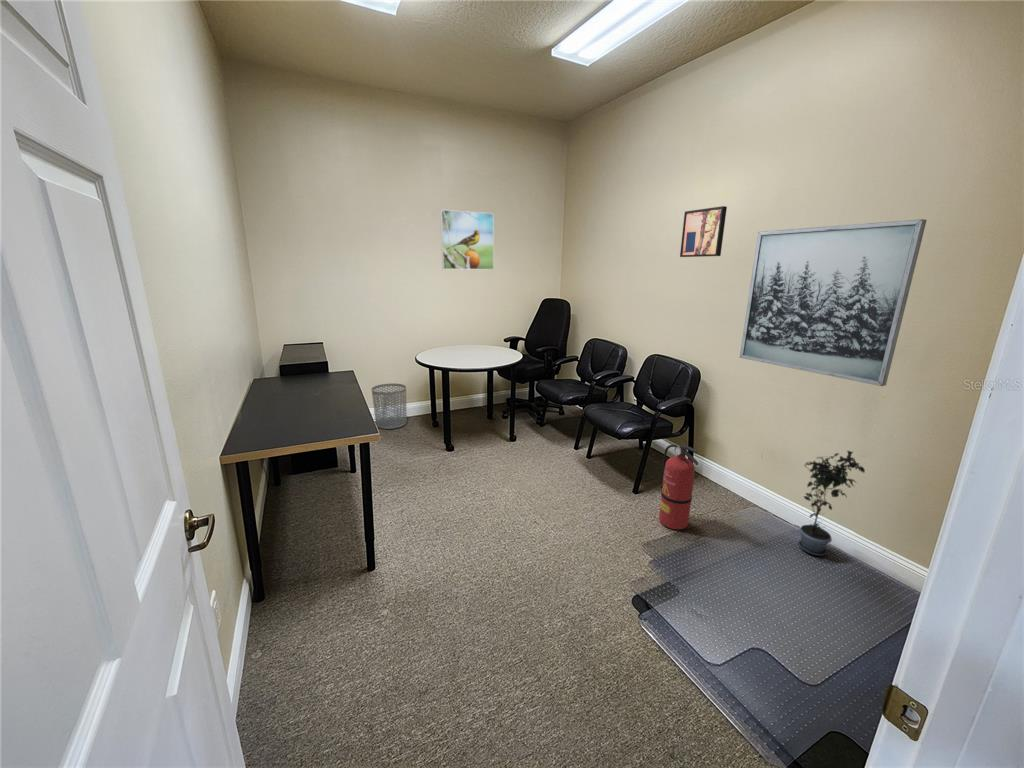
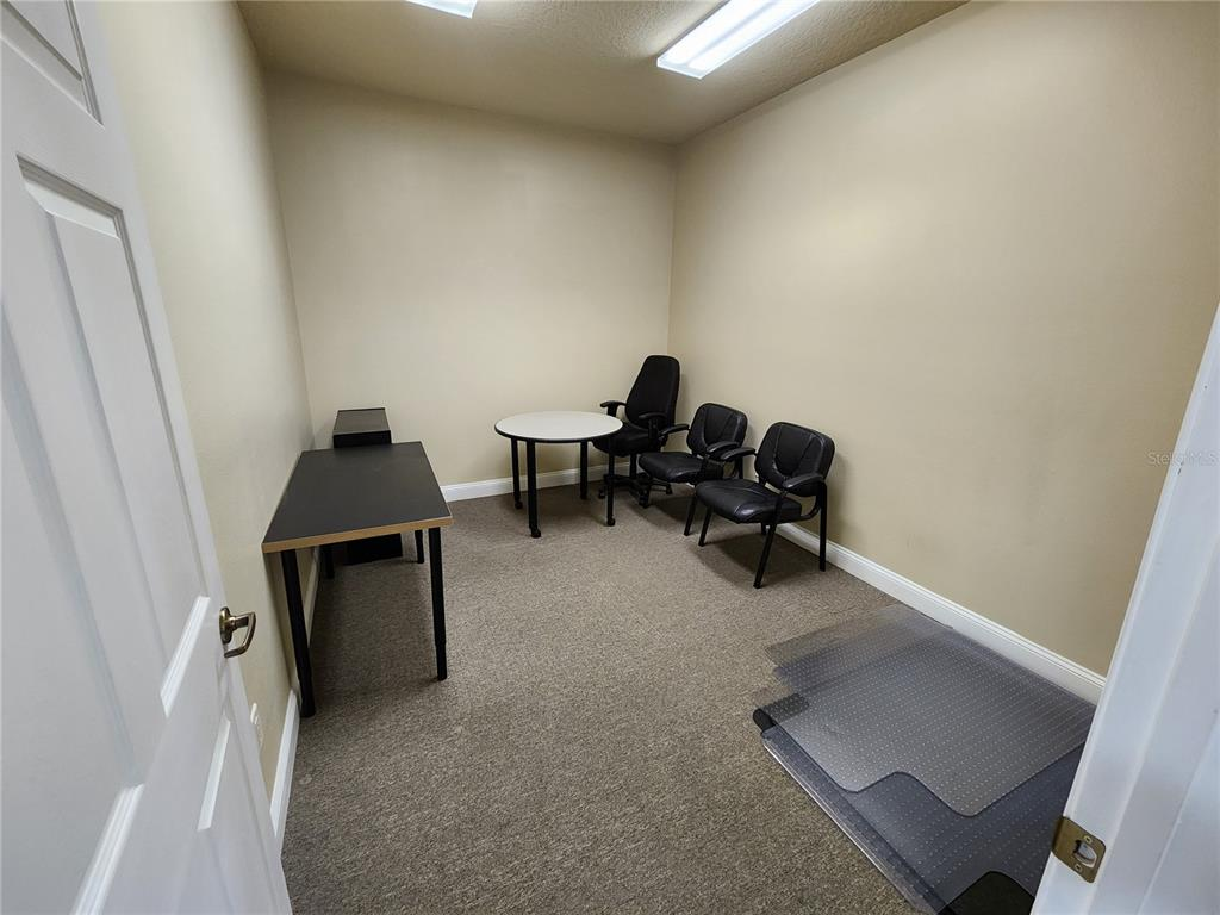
- fire extinguisher [658,444,699,530]
- potted plant [798,450,866,557]
- waste bin [371,383,407,430]
- wall art [679,205,728,258]
- wall art [739,218,928,387]
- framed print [439,209,495,271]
